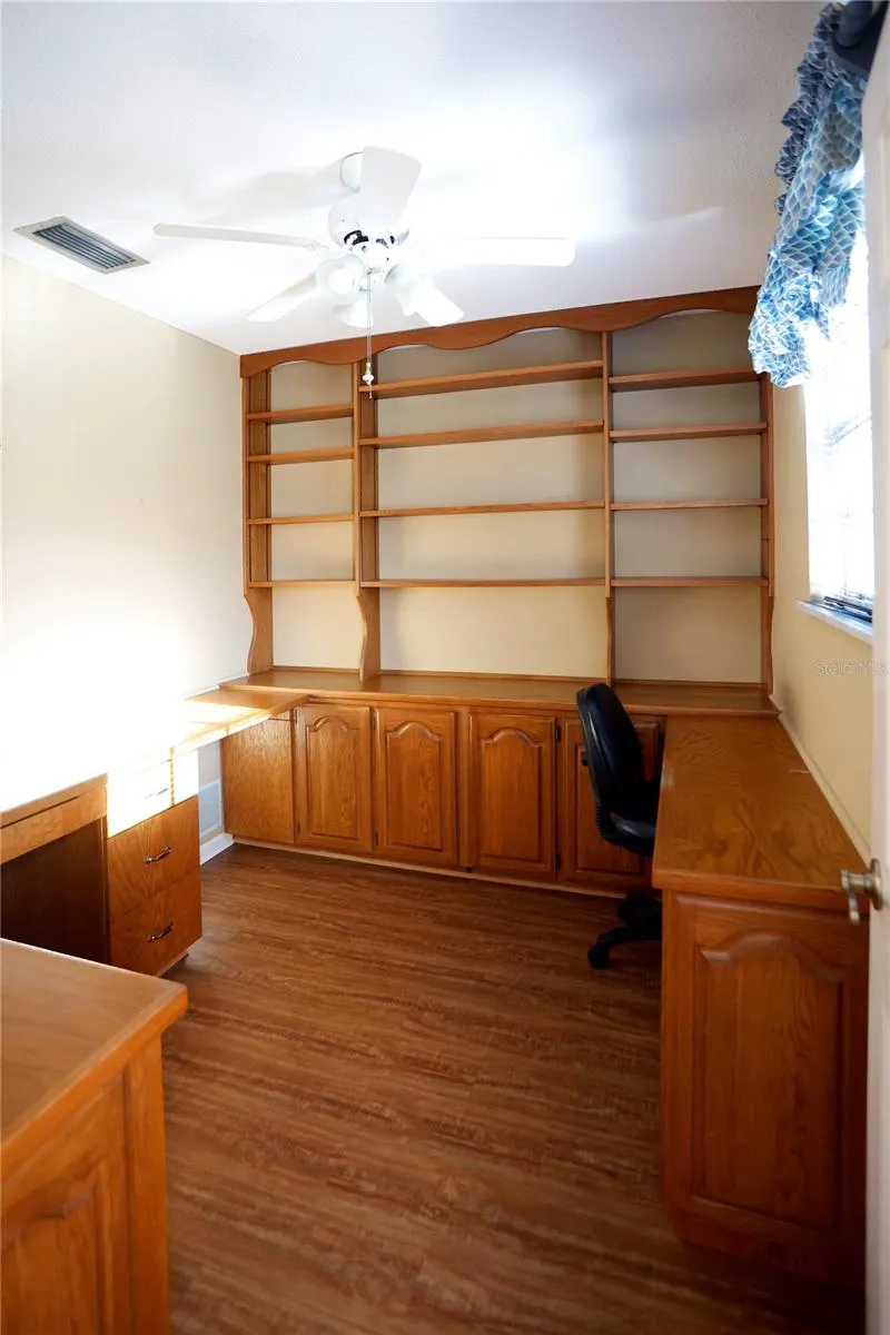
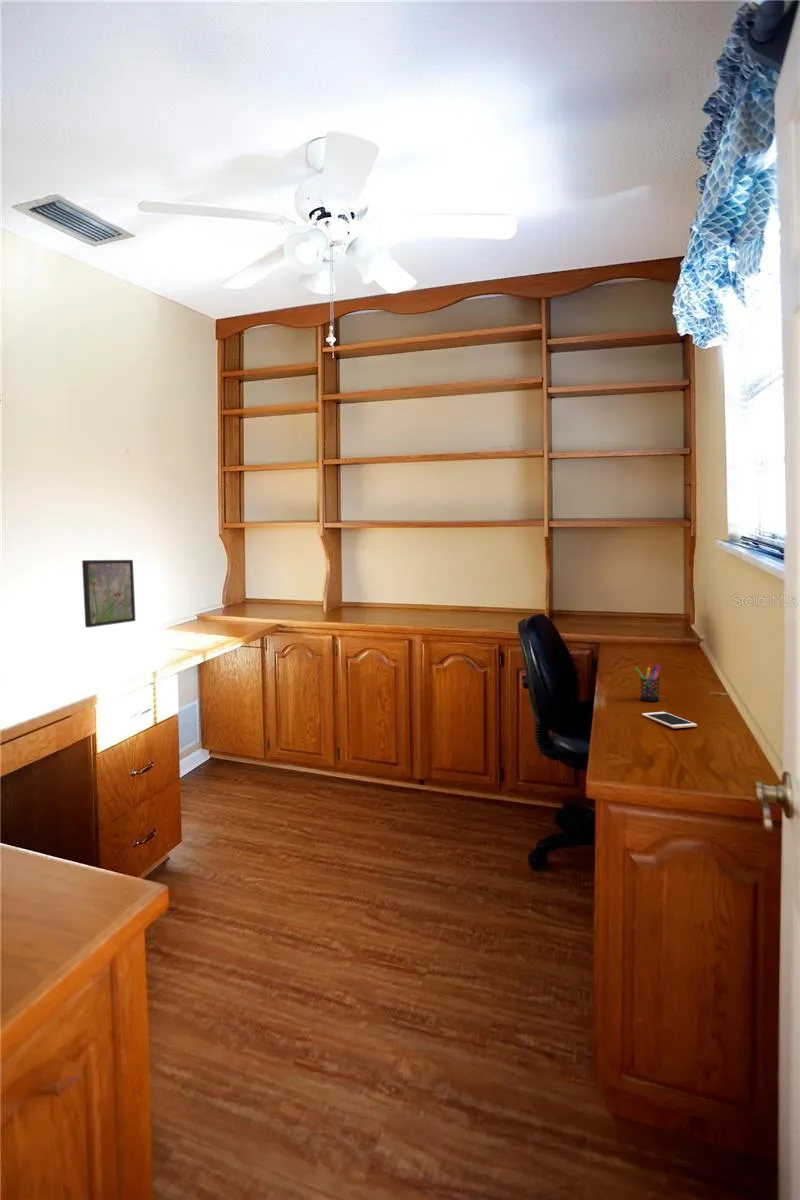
+ cell phone [641,711,698,729]
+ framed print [81,559,137,628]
+ pen holder [634,660,662,702]
